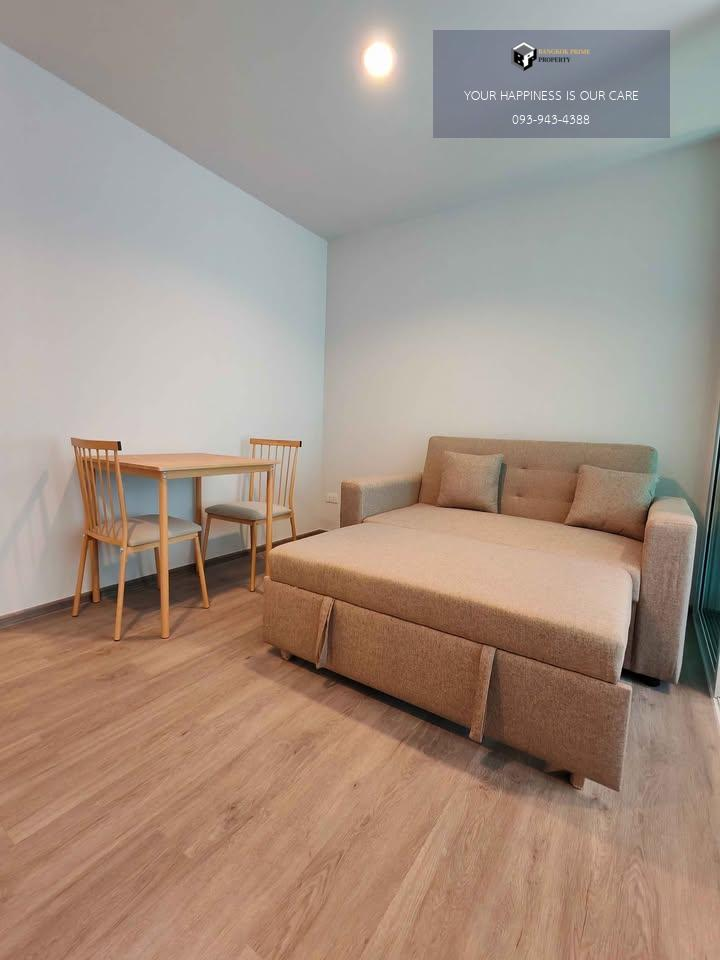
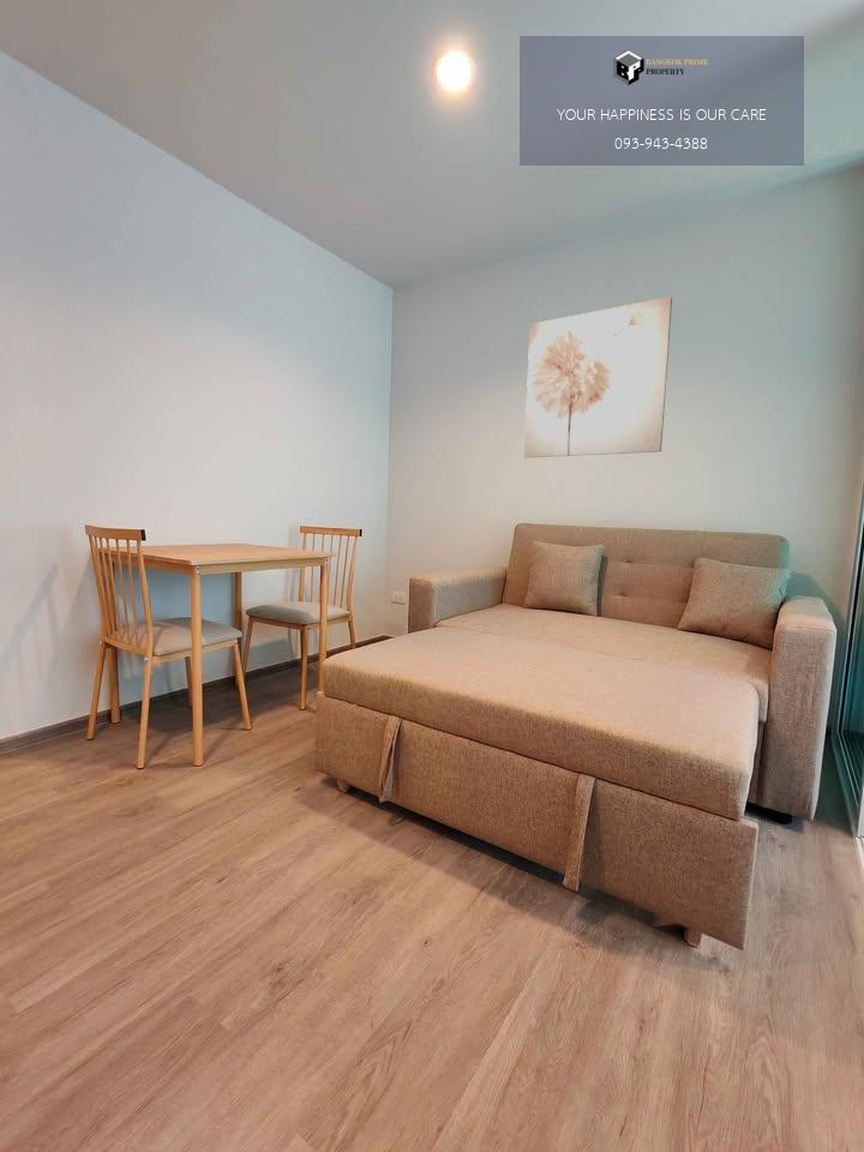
+ wall art [523,295,673,458]
